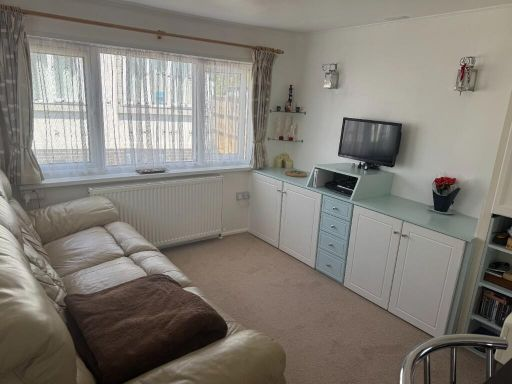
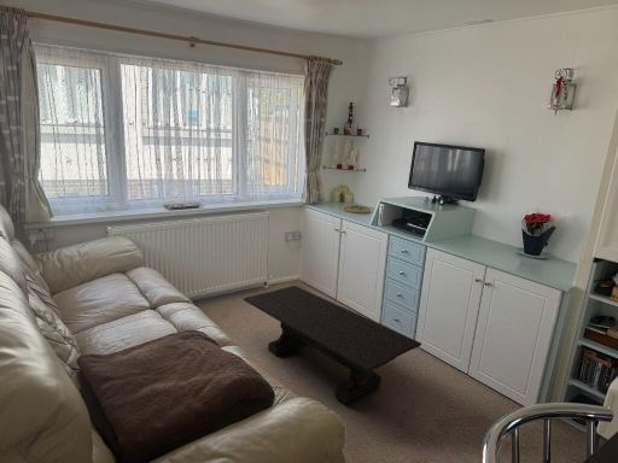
+ coffee table [243,285,422,406]
